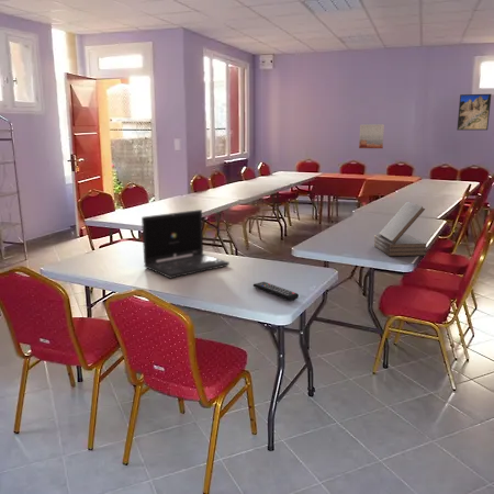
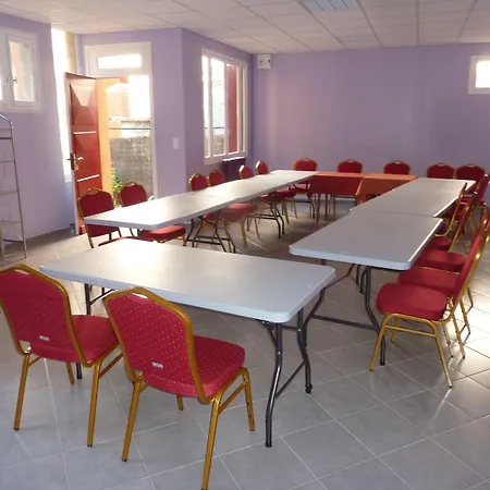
- book [373,201,428,257]
- wall art [358,123,385,149]
- remote control [252,281,300,302]
- laptop [141,209,231,279]
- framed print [456,93,492,132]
